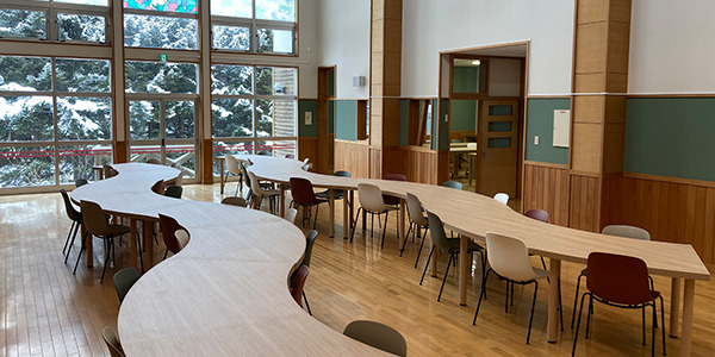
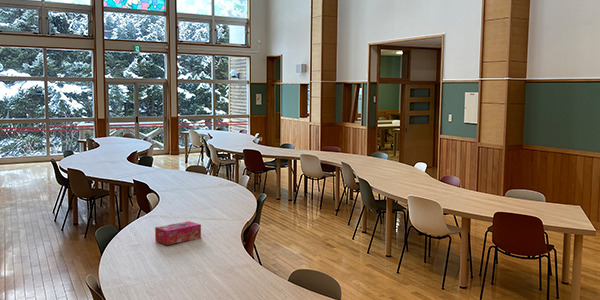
+ tissue box [154,220,202,246]
